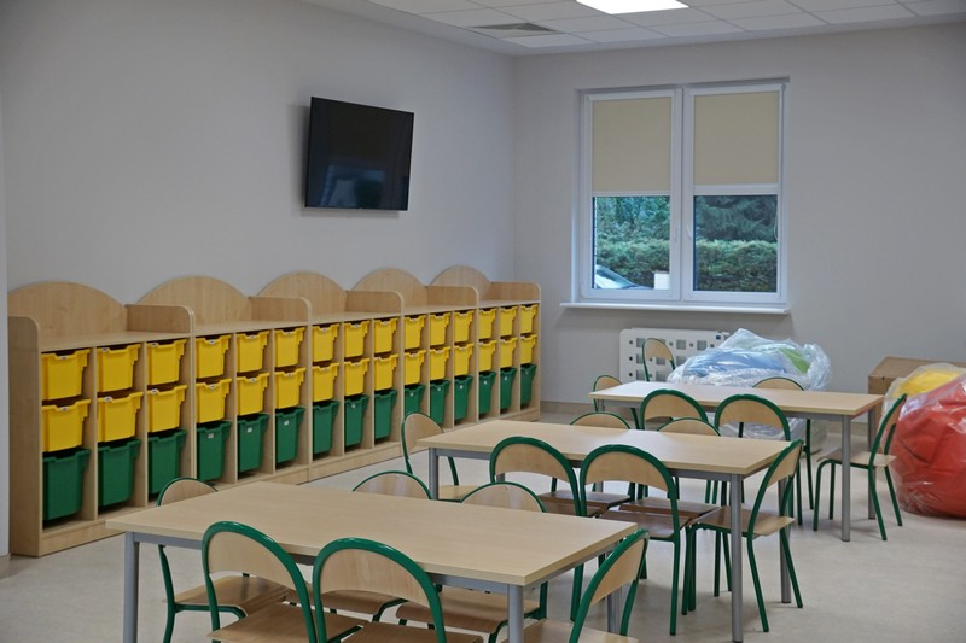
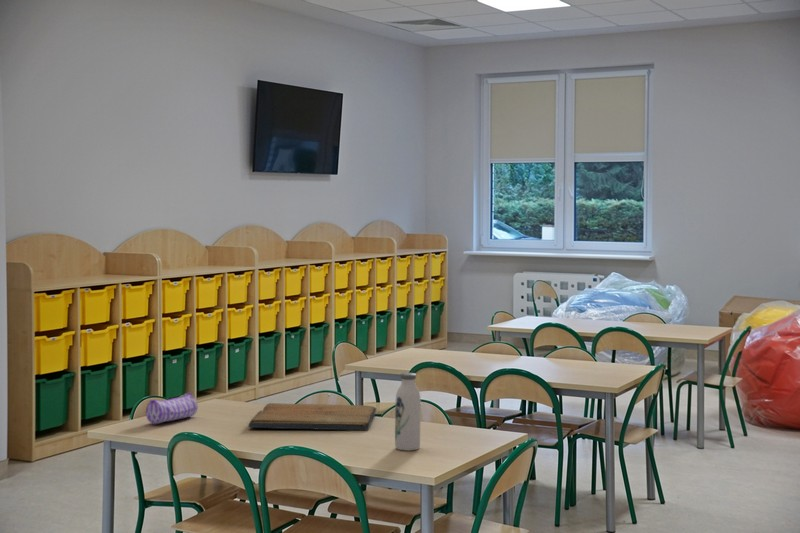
+ water bottle [394,372,422,452]
+ religious icon [248,402,377,431]
+ pencil case [145,392,199,425]
